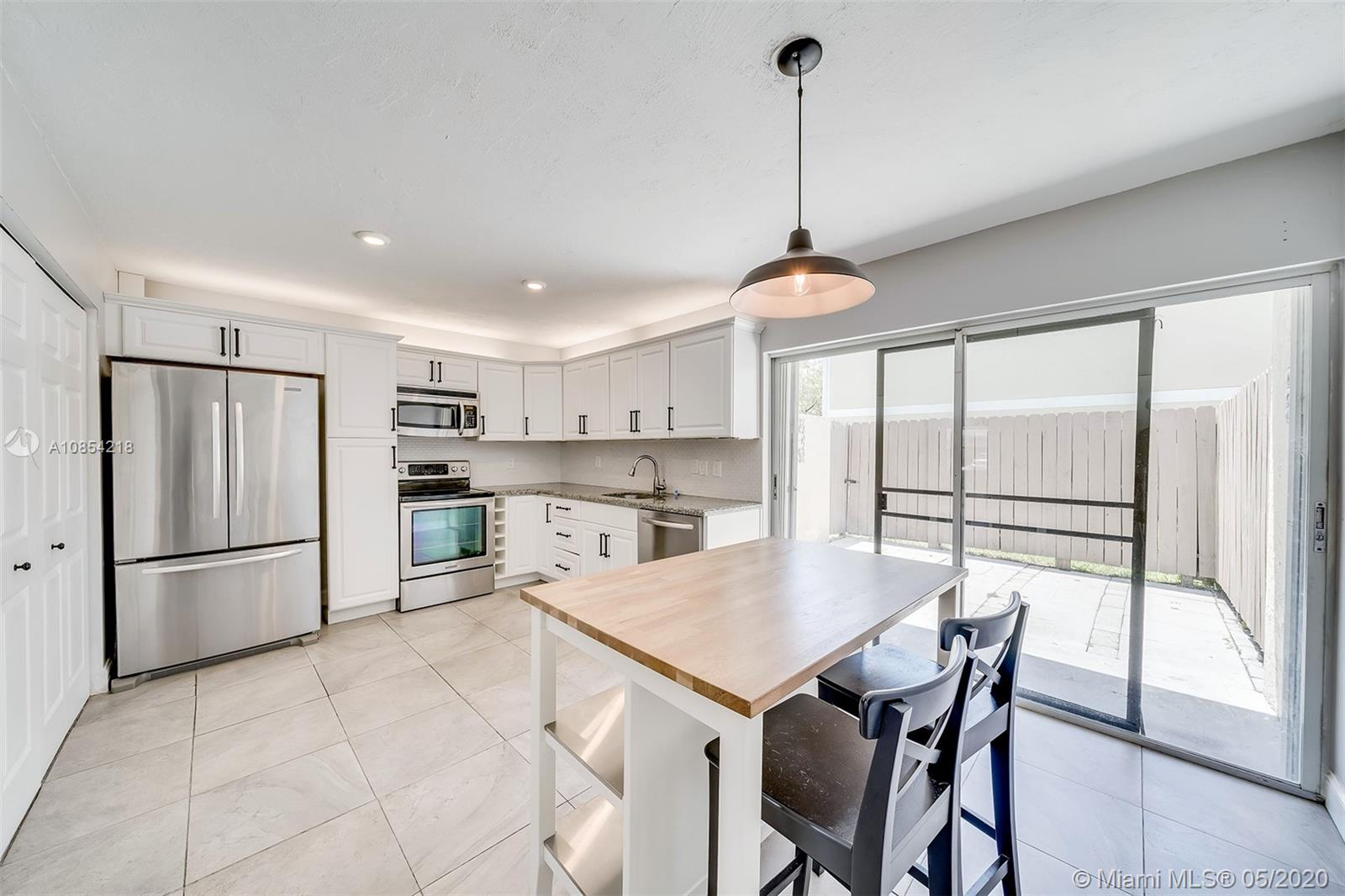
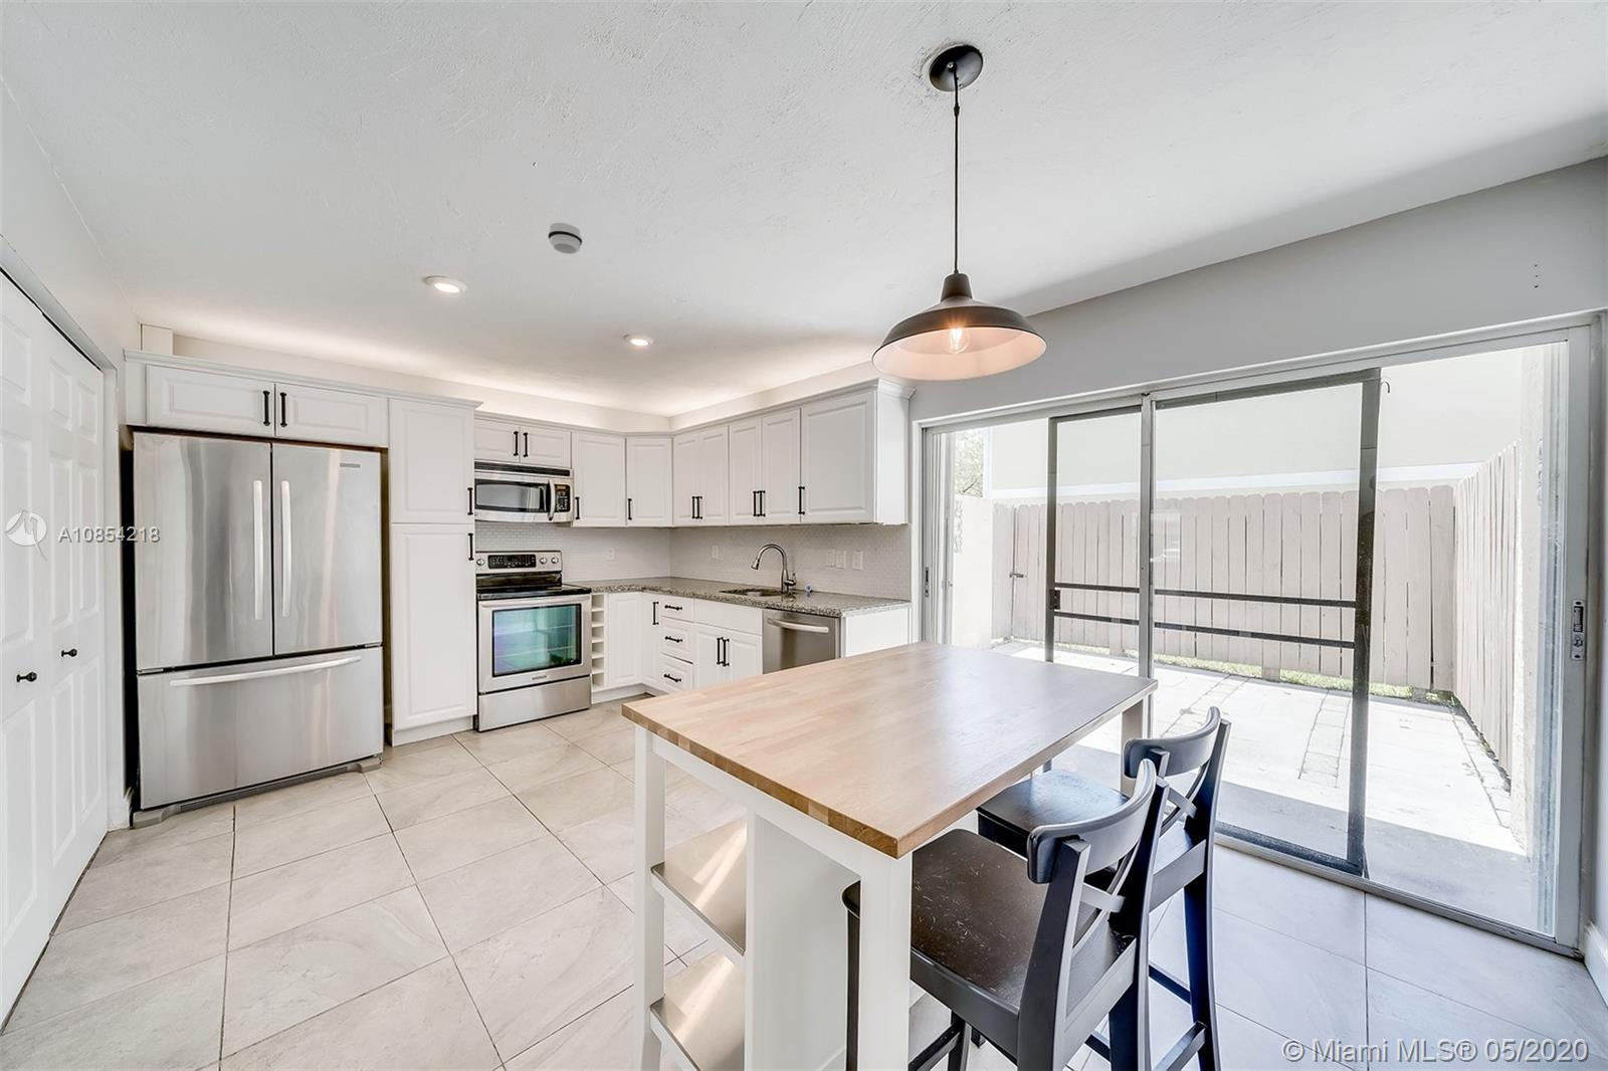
+ smoke detector [546,222,583,255]
